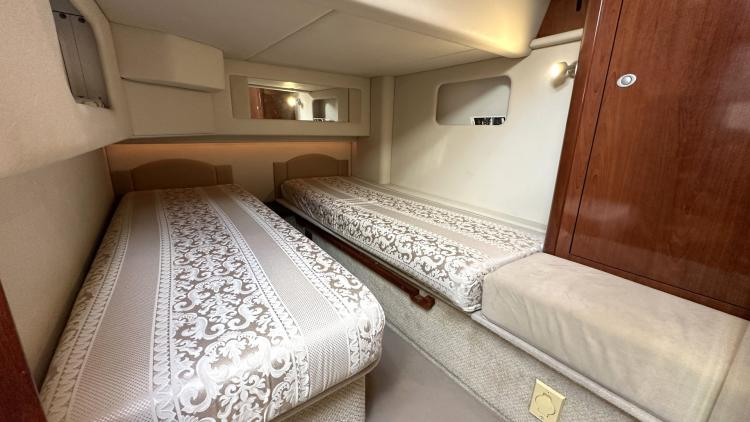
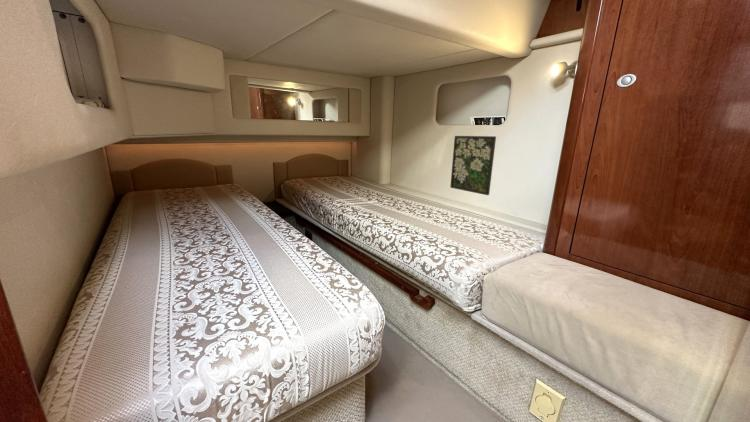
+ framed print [449,135,497,196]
